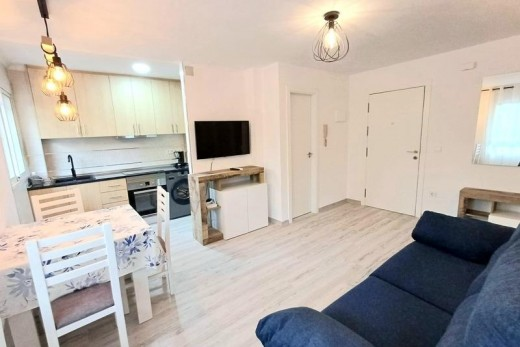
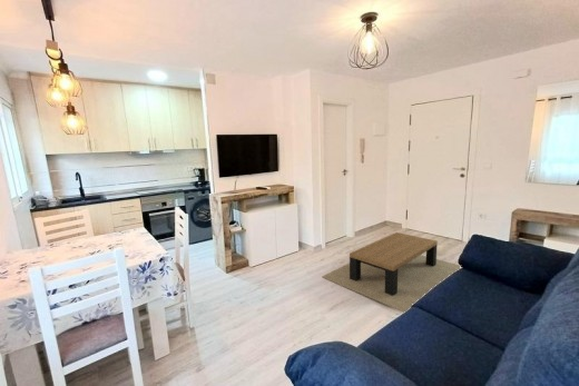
+ coffee table [321,231,461,314]
